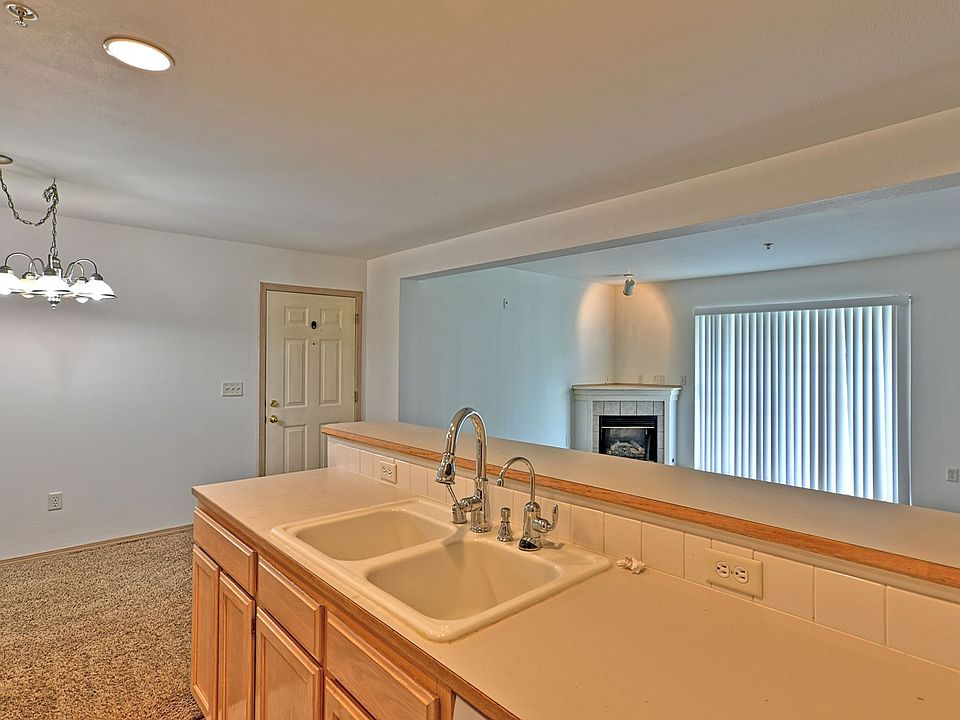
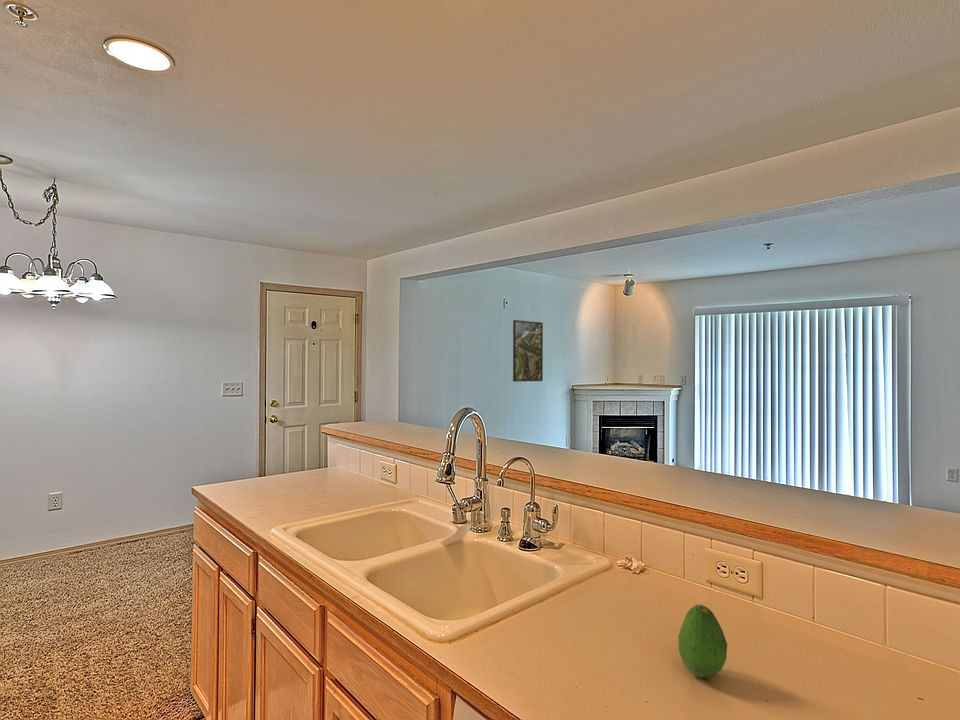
+ fruit [677,604,728,678]
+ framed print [512,319,544,383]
